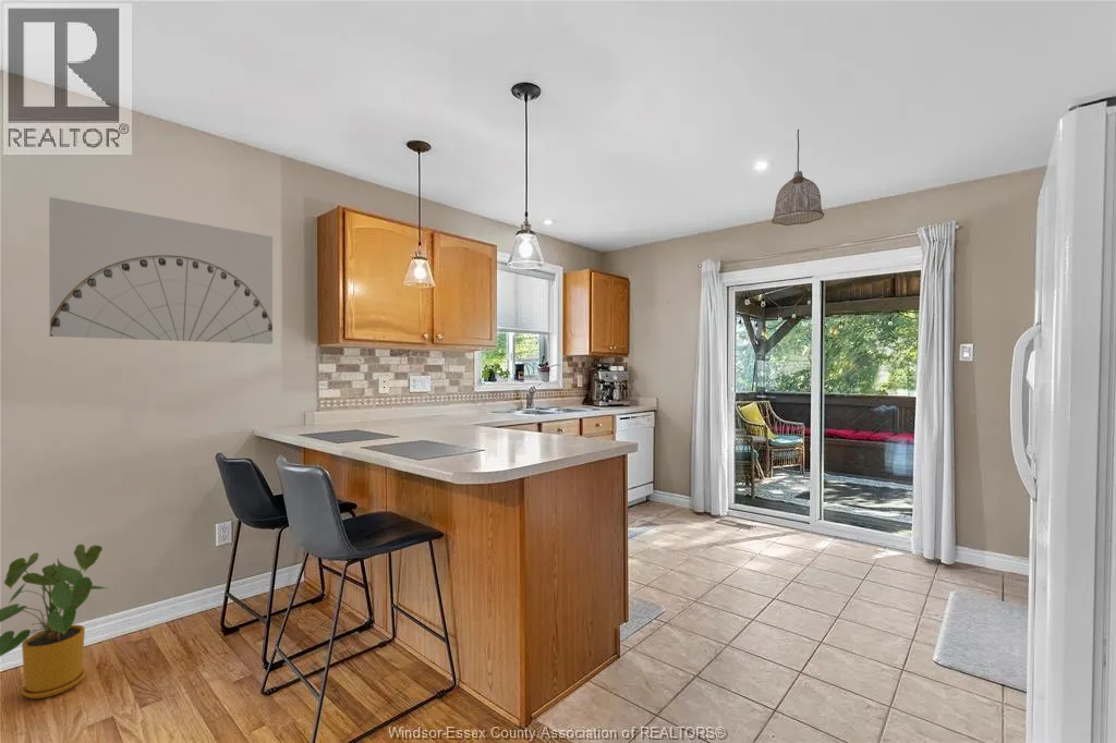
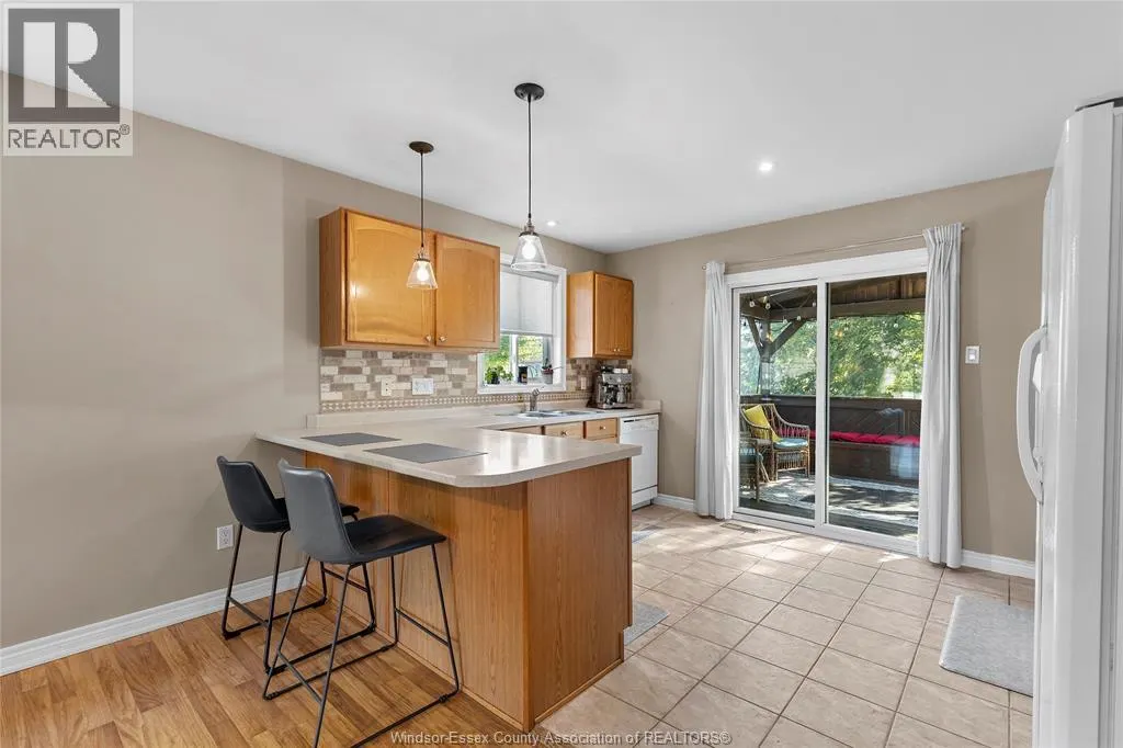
- wall art [48,196,274,345]
- house plant [0,543,108,699]
- pendant lamp [771,129,825,227]
